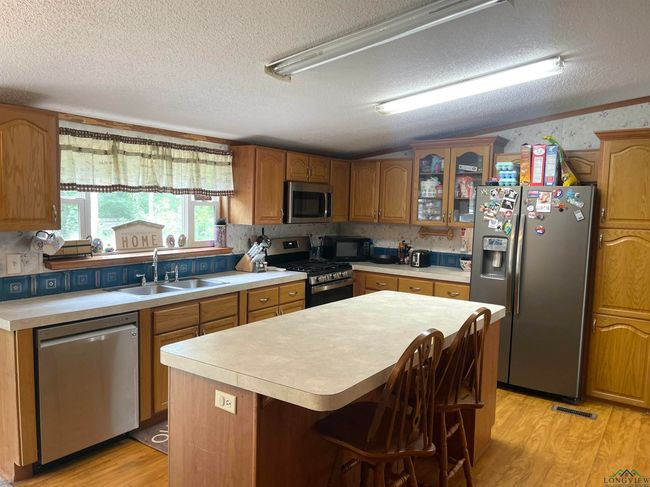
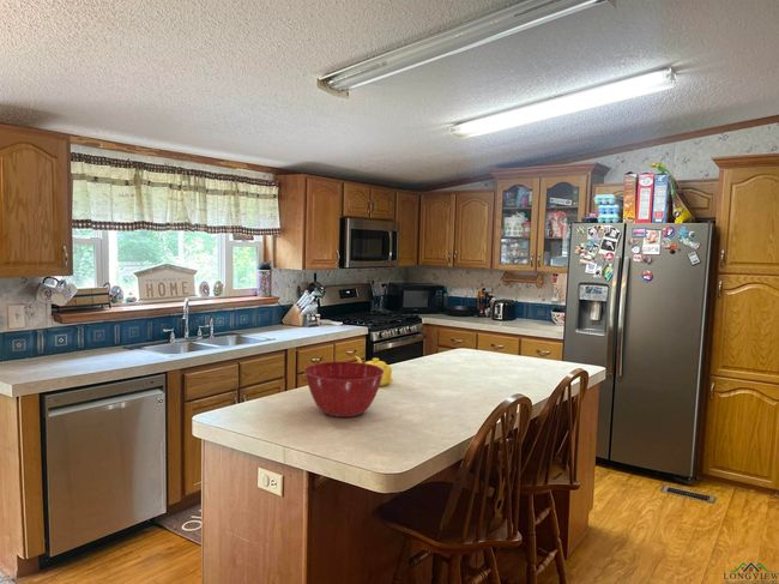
+ mixing bowl [303,361,385,419]
+ teapot [355,355,394,387]
